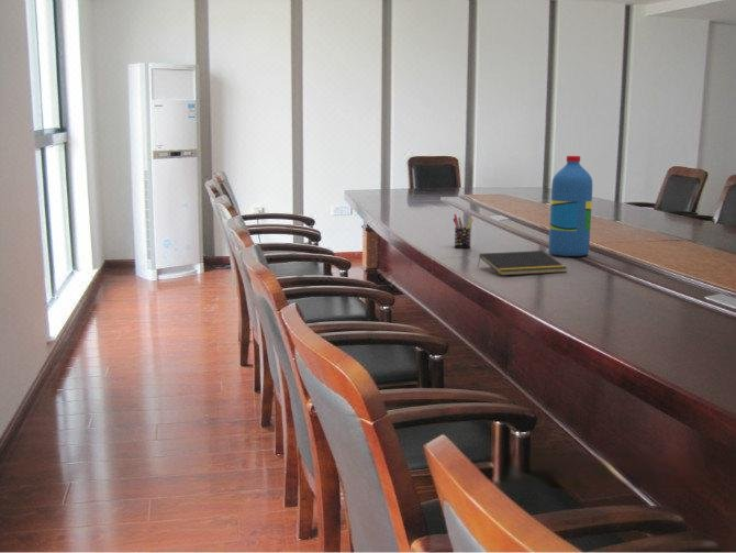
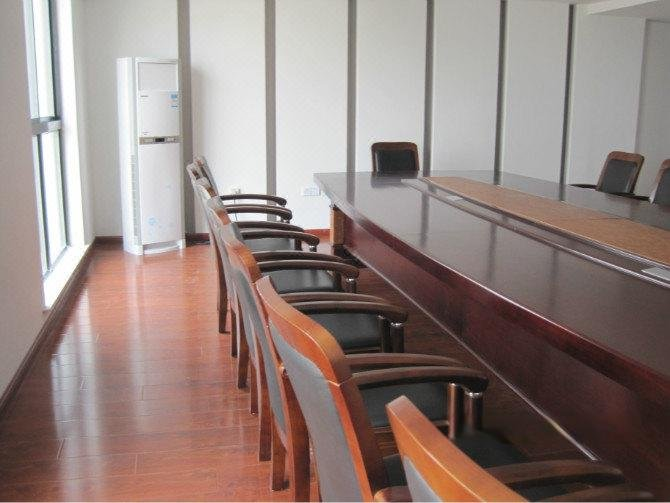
- pen holder [451,213,475,250]
- notepad [477,250,568,277]
- water bottle [548,155,593,257]
